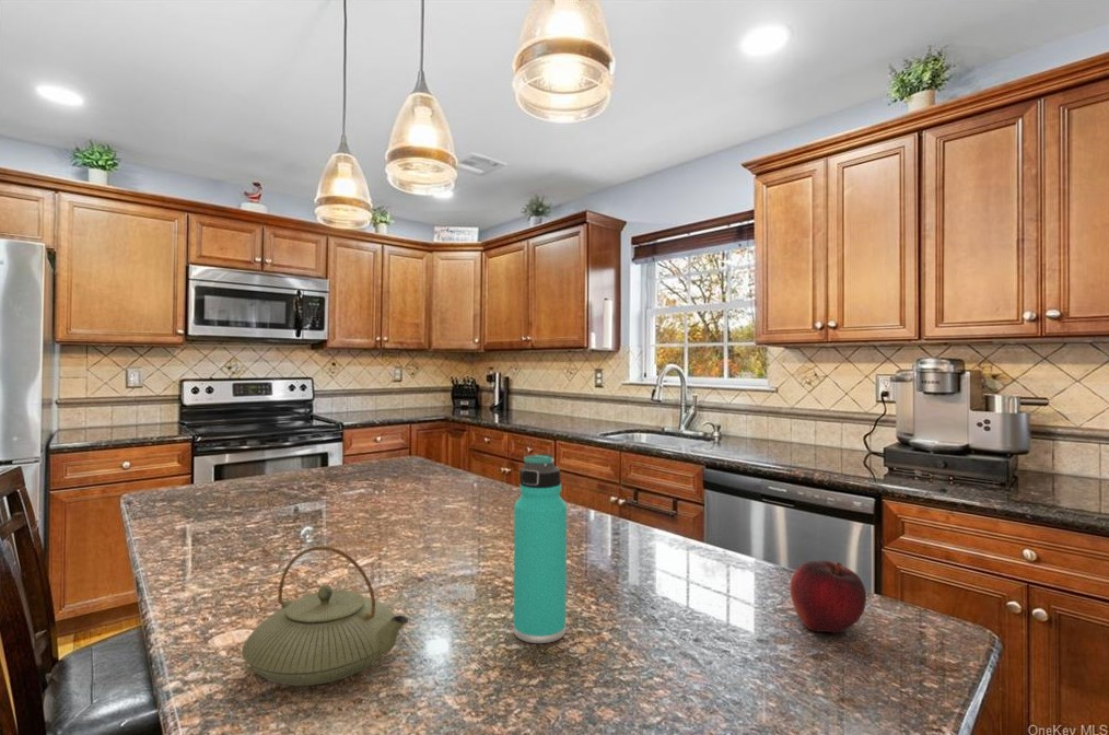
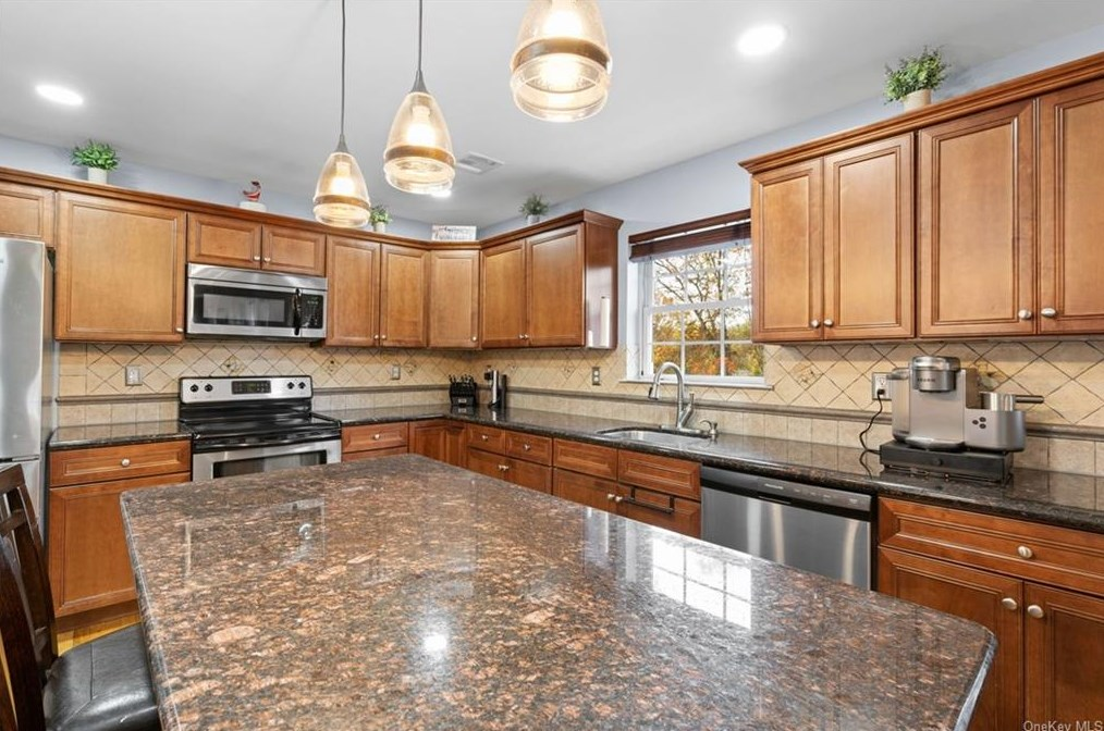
- thermos bottle [513,453,568,644]
- fruit [789,560,867,634]
- teapot [241,546,409,687]
